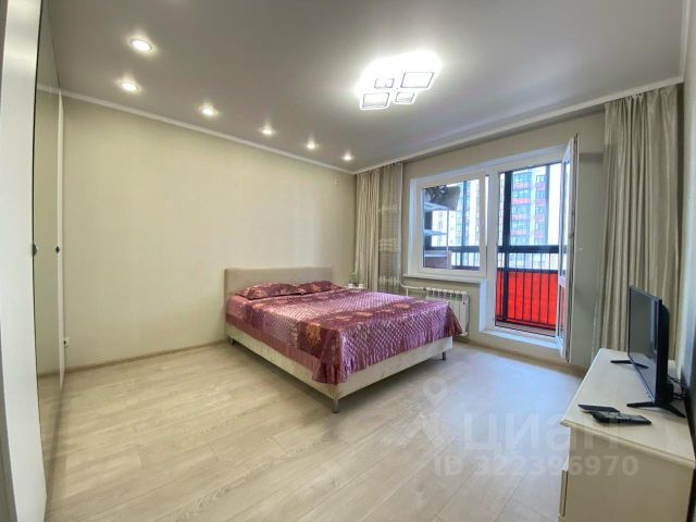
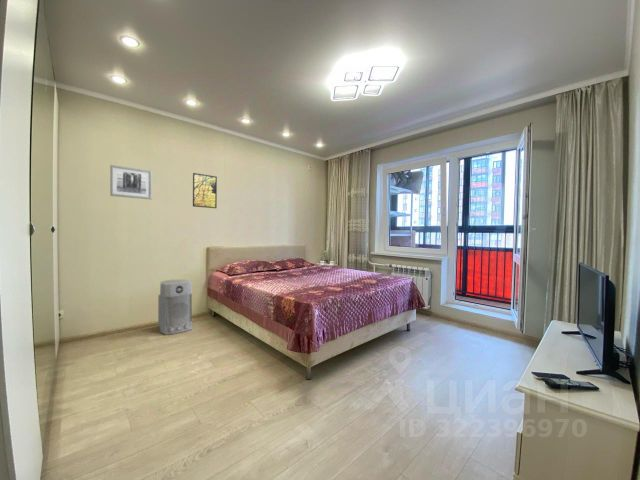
+ air purifier [157,278,193,336]
+ wall art [109,164,153,200]
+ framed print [192,172,218,209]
